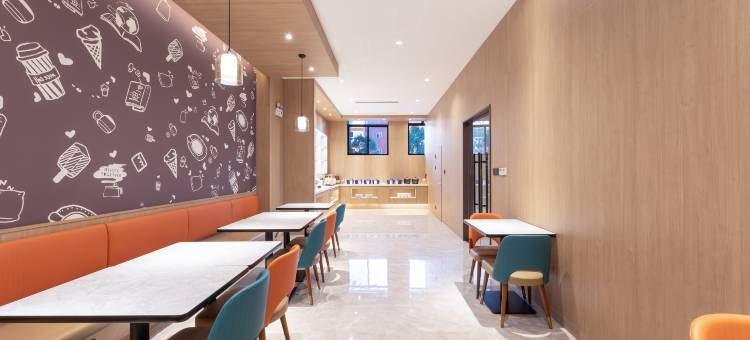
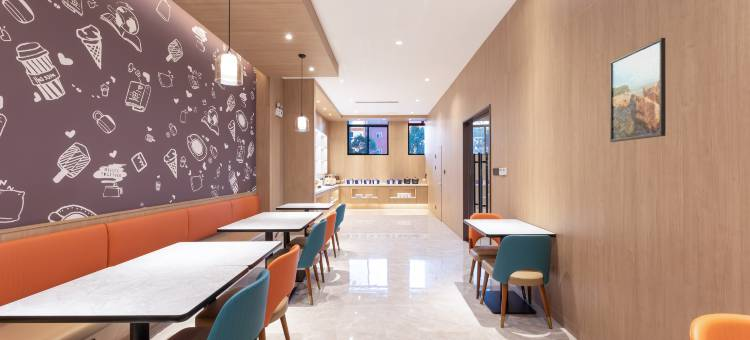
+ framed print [609,37,667,143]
